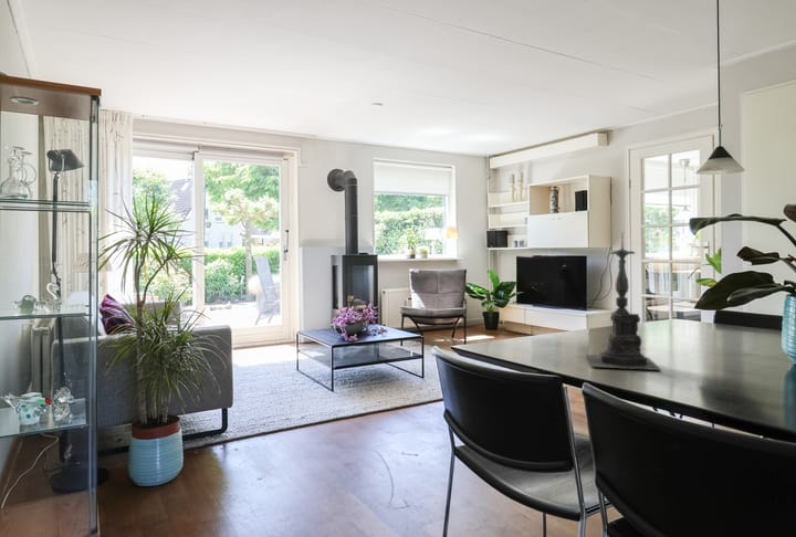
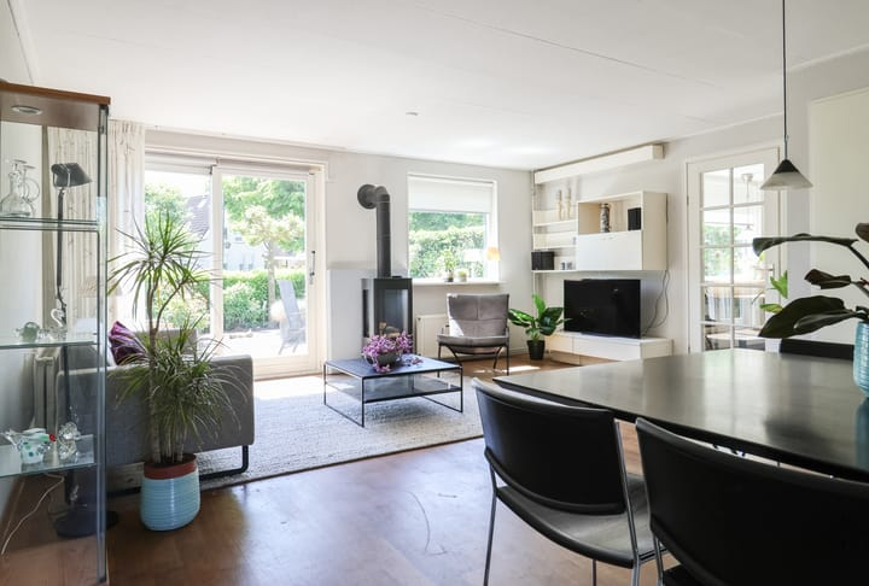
- candle holder [585,233,662,371]
